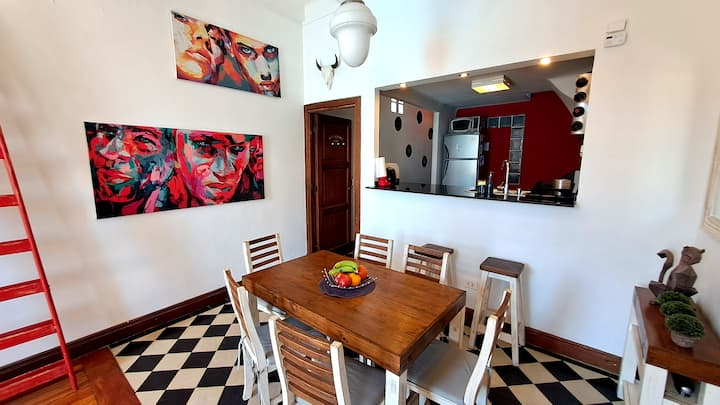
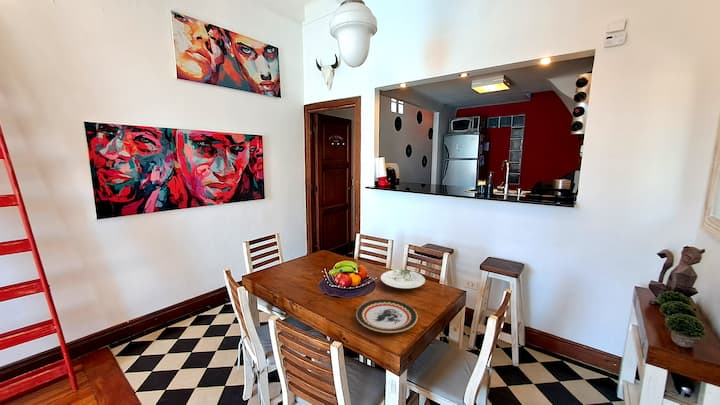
+ plate [355,298,418,334]
+ plate [380,269,426,290]
